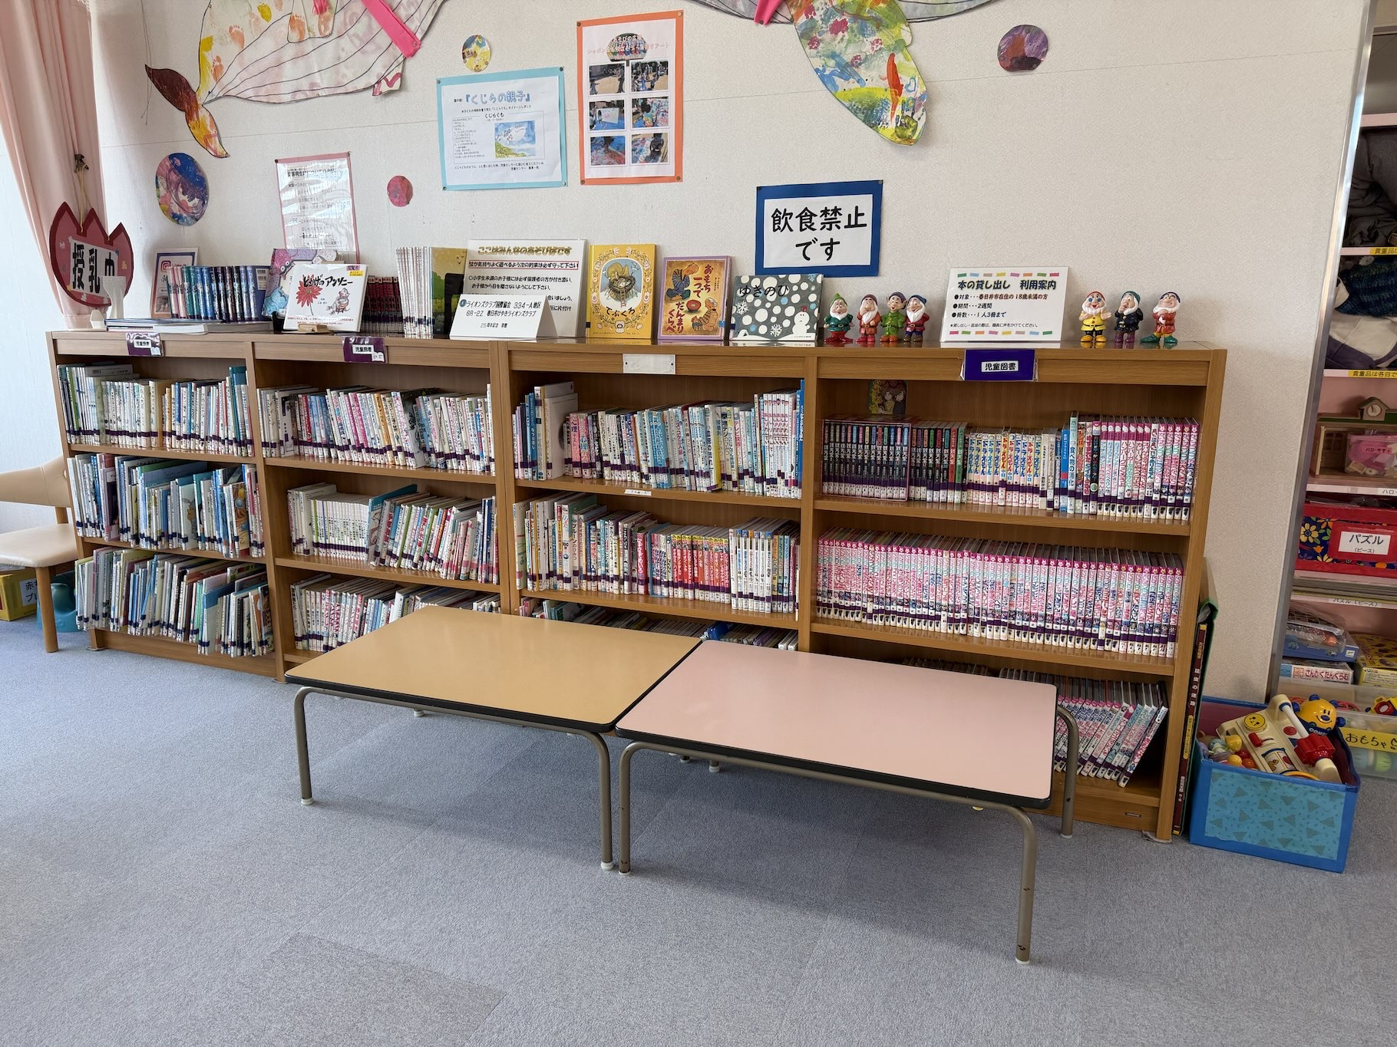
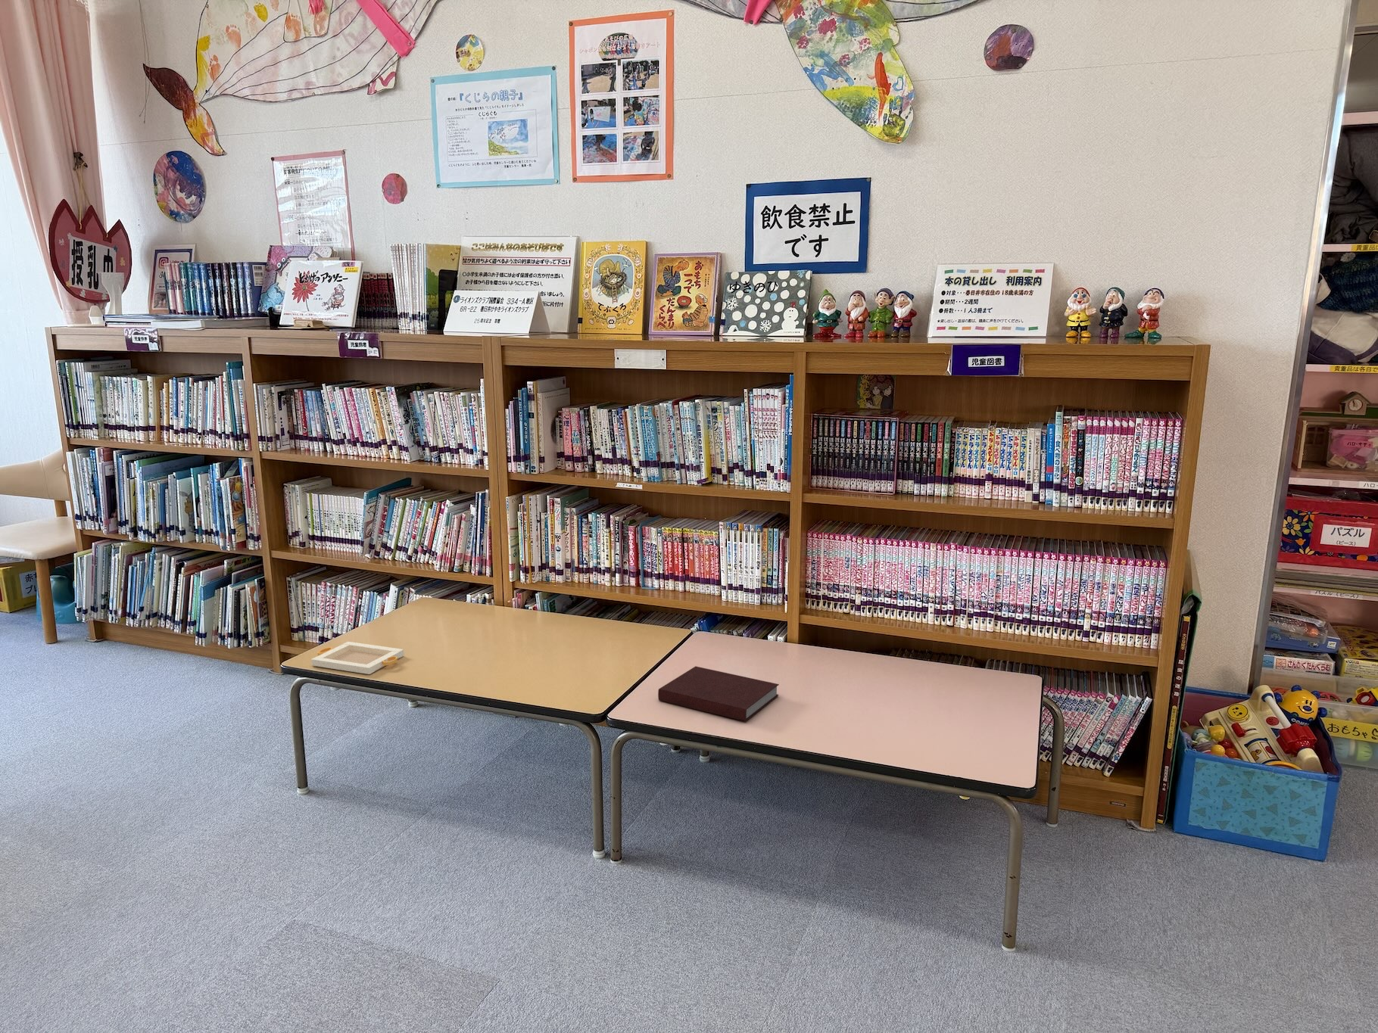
+ notebook [658,666,780,722]
+ picture frame [310,641,405,675]
